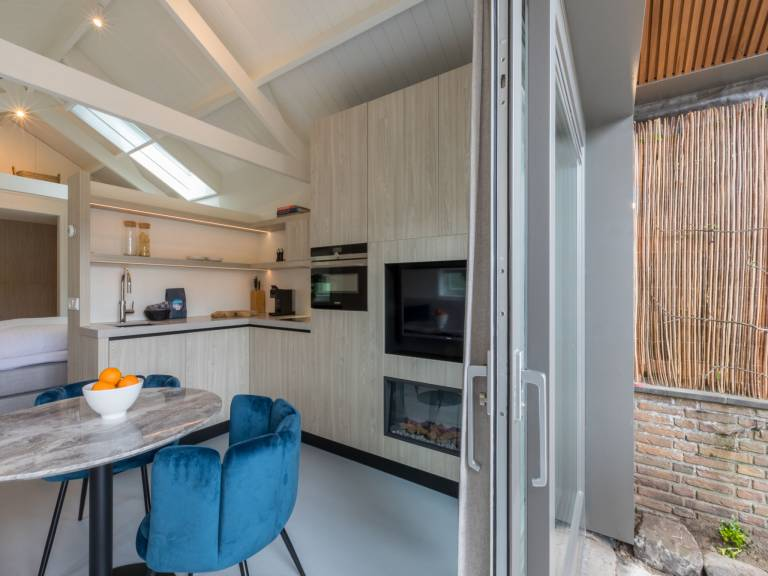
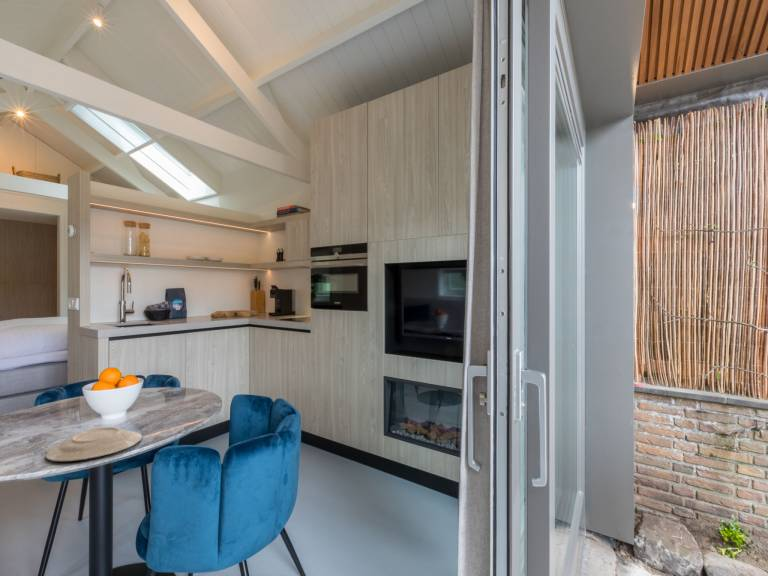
+ plate [44,426,143,462]
